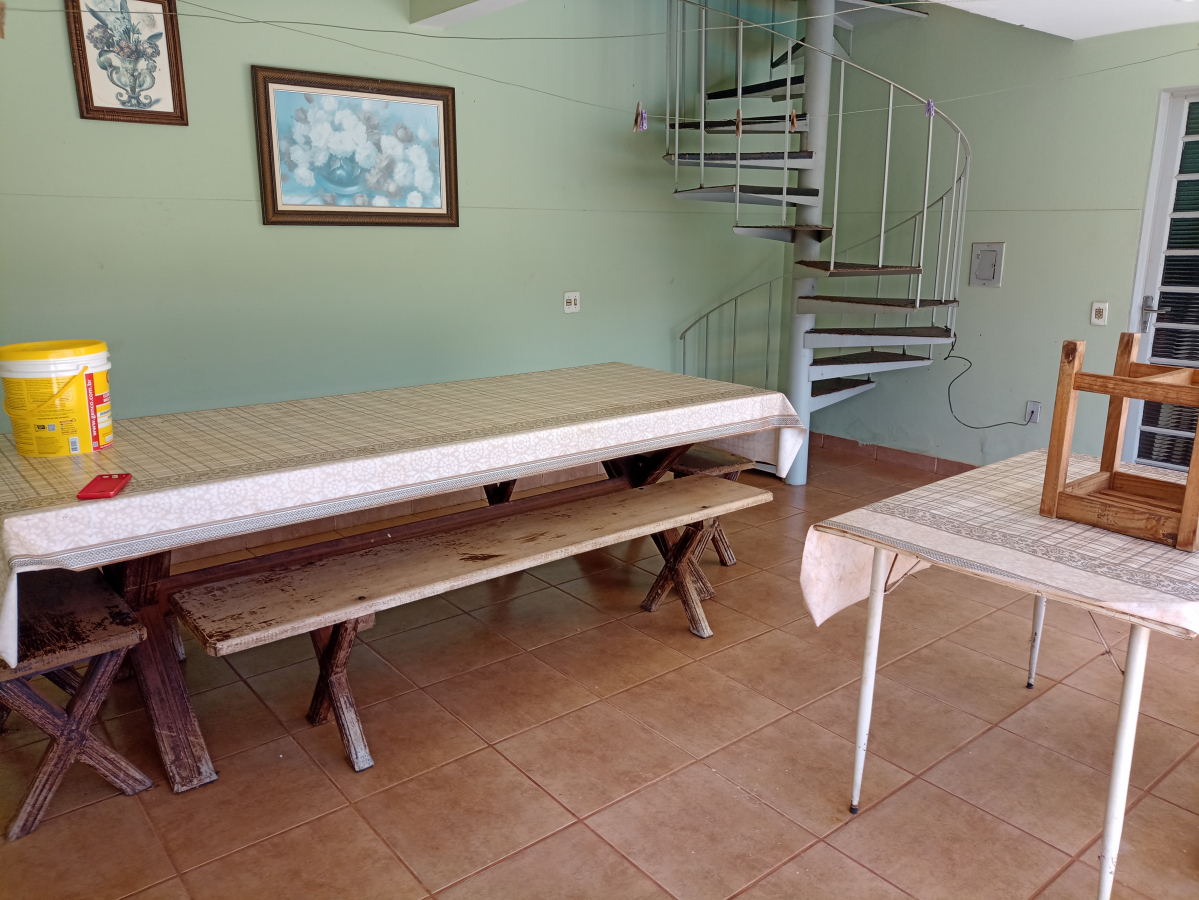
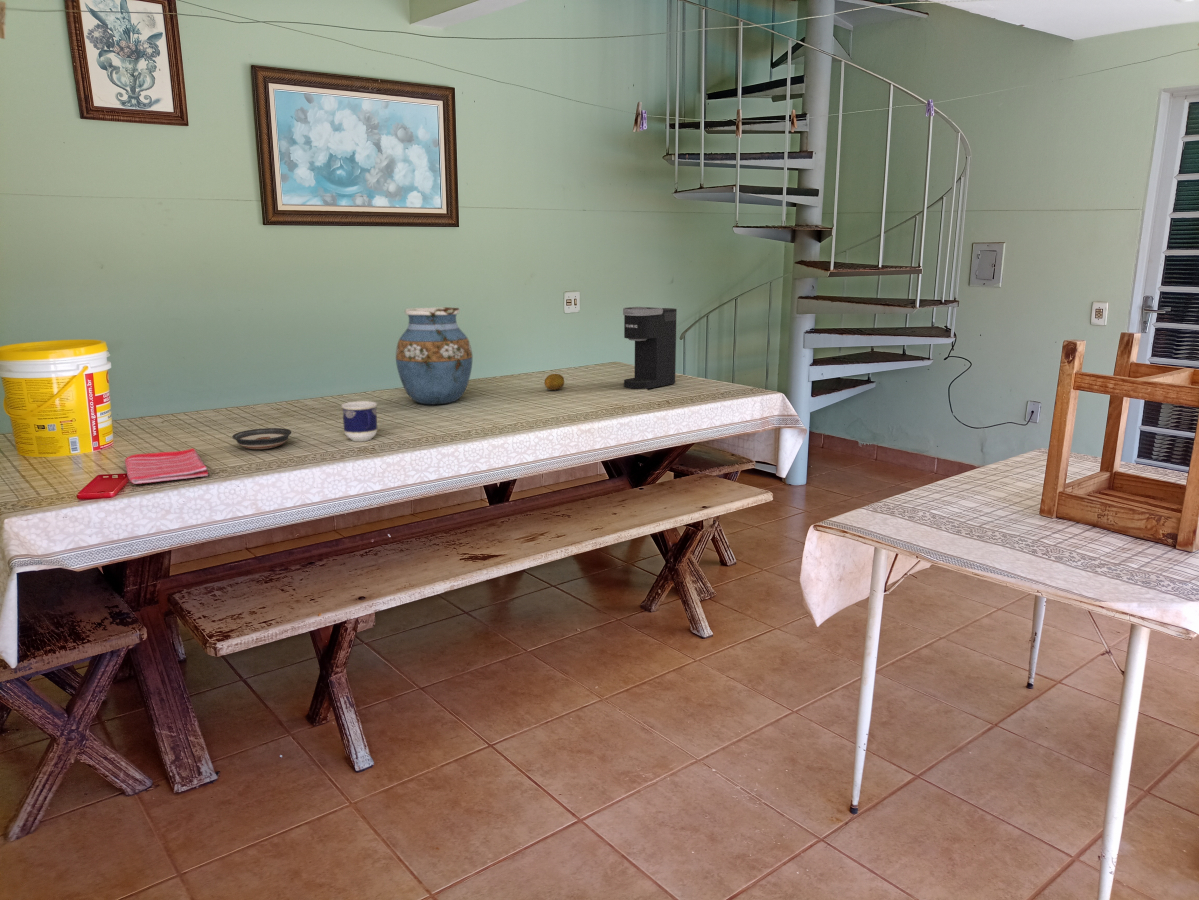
+ coffee maker [622,306,678,390]
+ dish towel [124,447,209,485]
+ vase [395,306,474,405]
+ cup [340,400,378,442]
+ saucer [232,427,292,450]
+ fruit [543,373,565,391]
